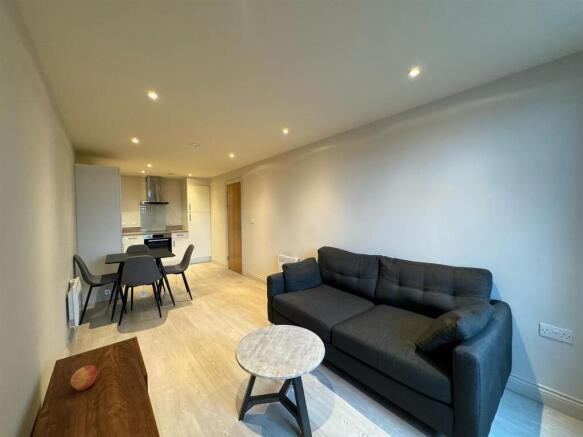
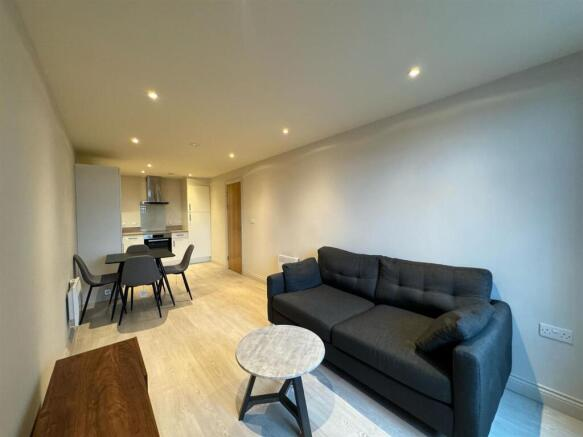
- apple [70,364,98,391]
